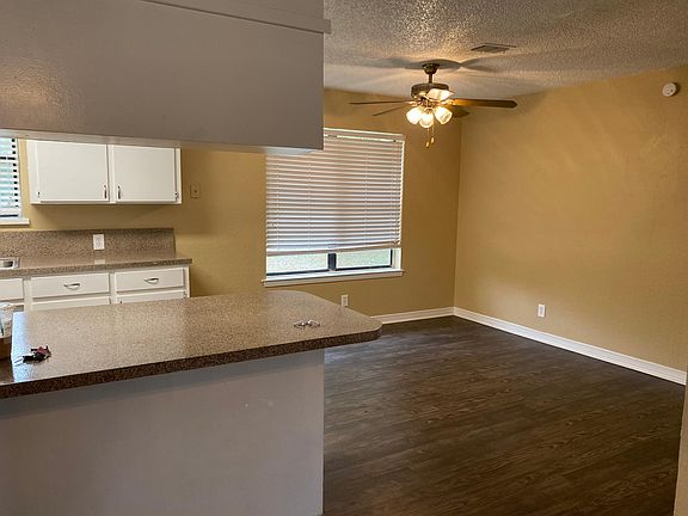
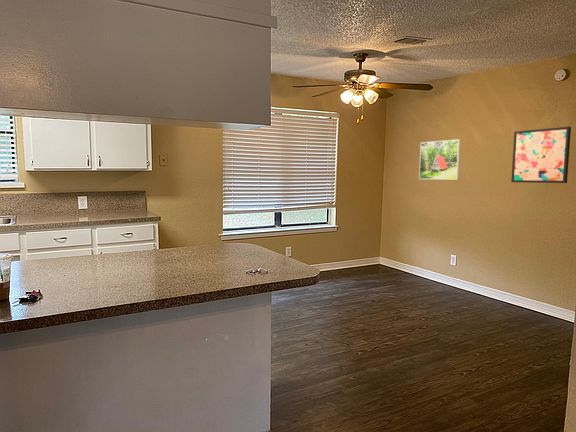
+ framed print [418,138,461,180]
+ wall art [510,126,572,184]
